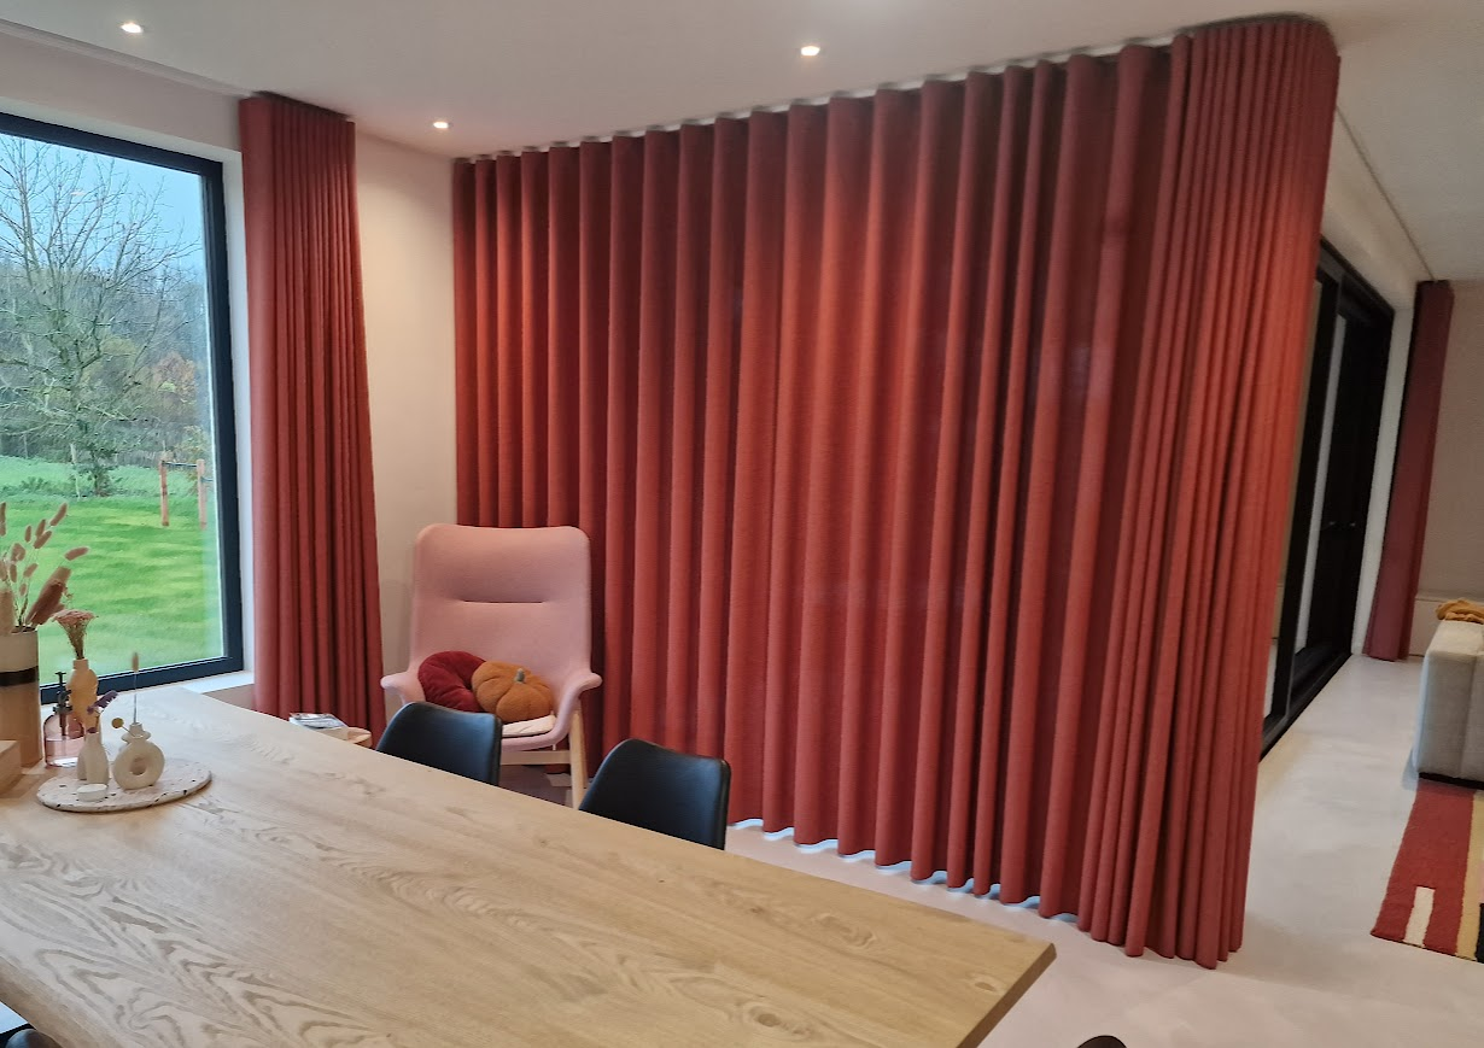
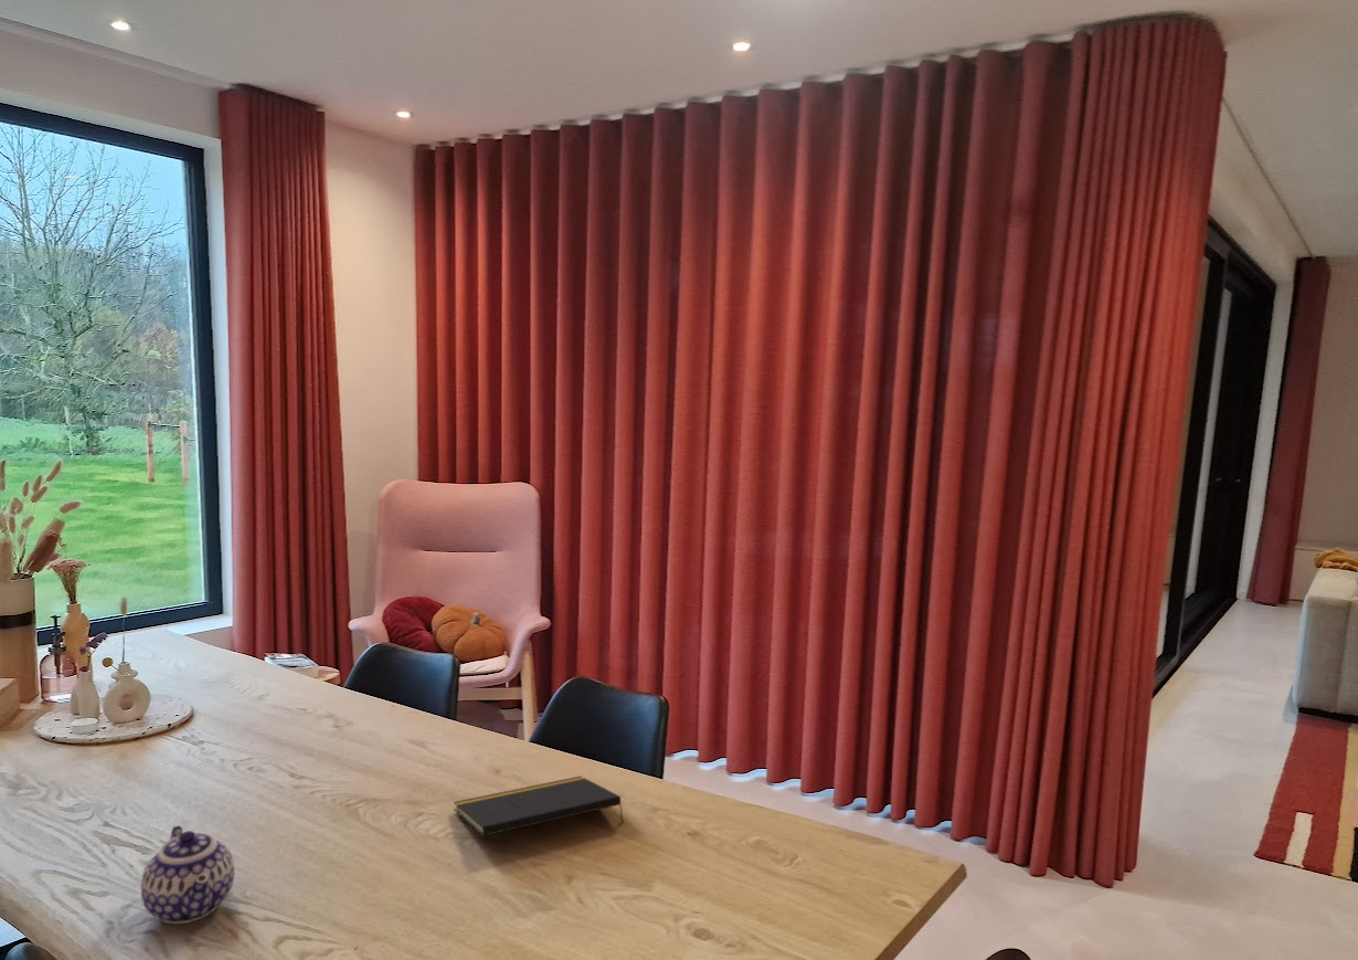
+ notepad [453,776,624,837]
+ teapot [140,824,235,925]
